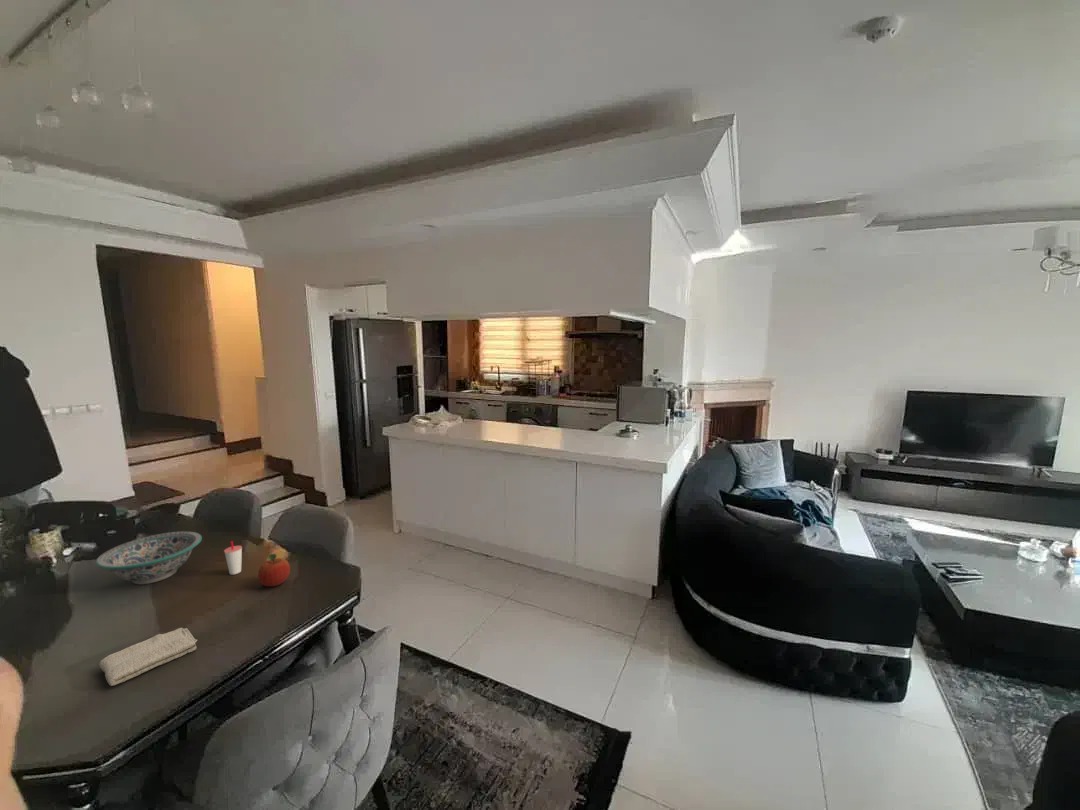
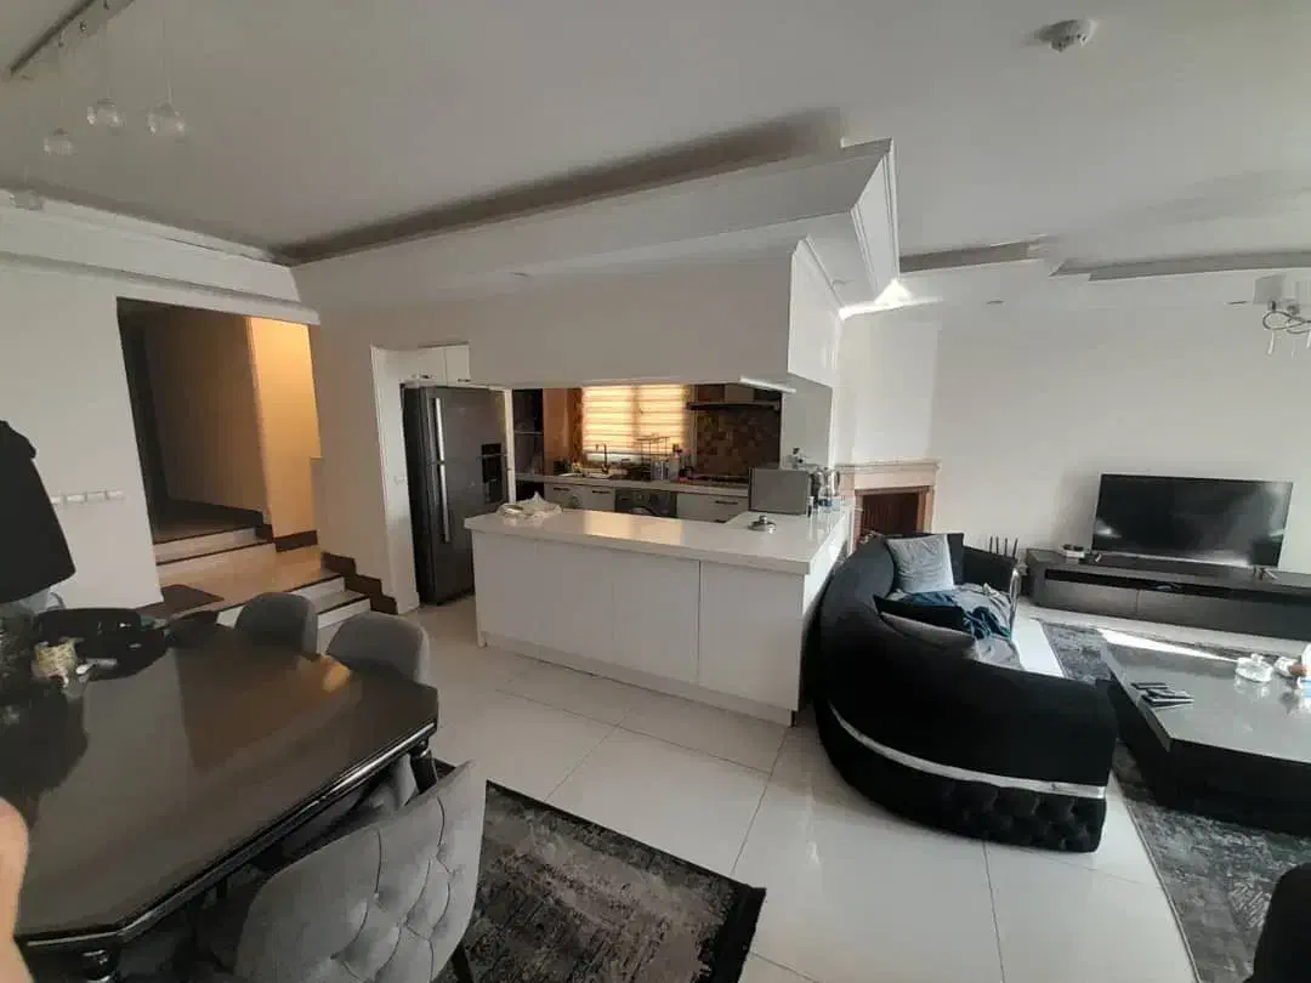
- washcloth [98,627,198,687]
- cup [223,540,243,575]
- fruit [257,553,291,588]
- decorative bowl [95,530,203,585]
